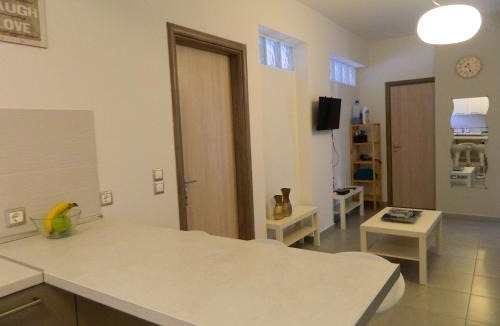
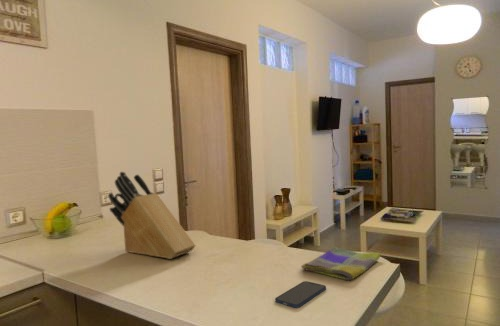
+ smartphone [274,280,327,309]
+ knife block [107,171,196,260]
+ dish towel [300,246,382,281]
